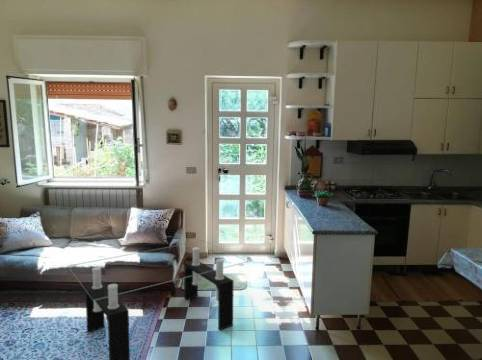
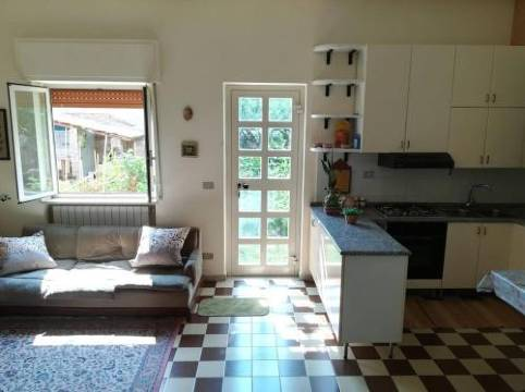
- coffee table [68,239,249,360]
